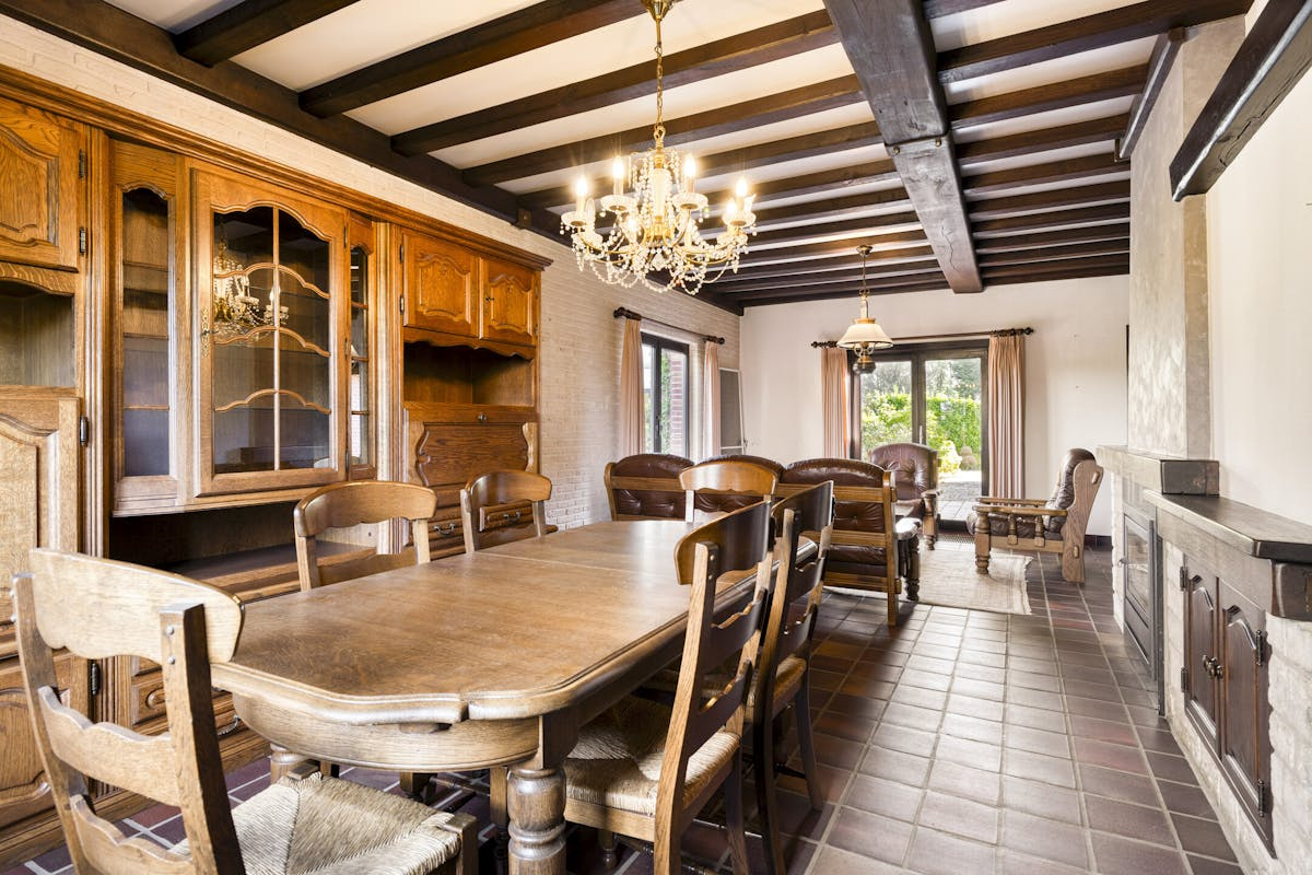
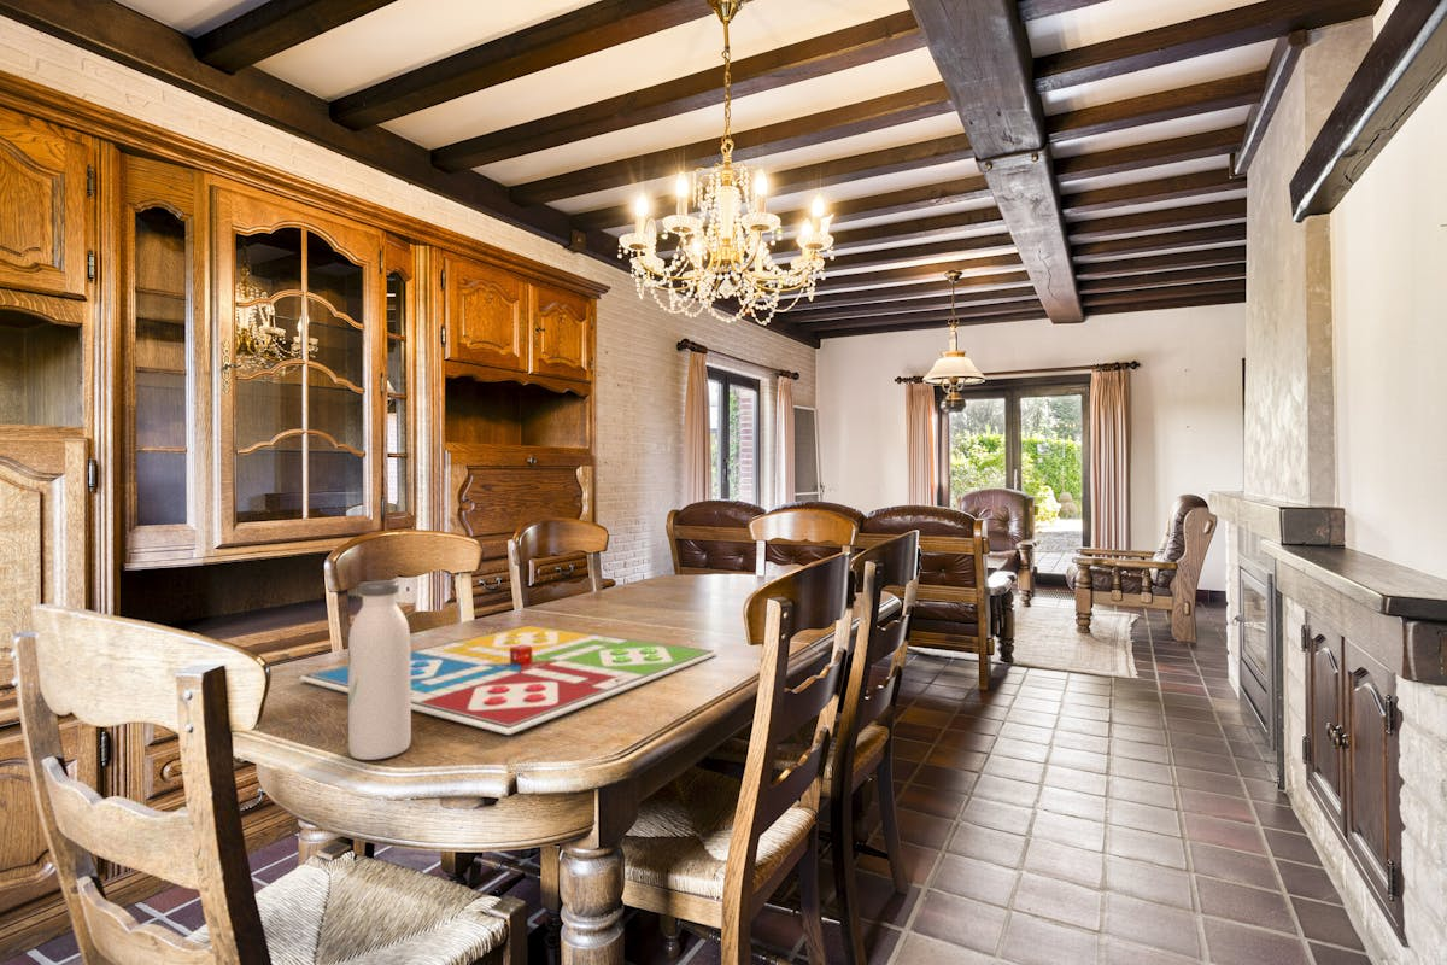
+ gameboard [299,624,719,736]
+ water bottle [347,579,412,761]
